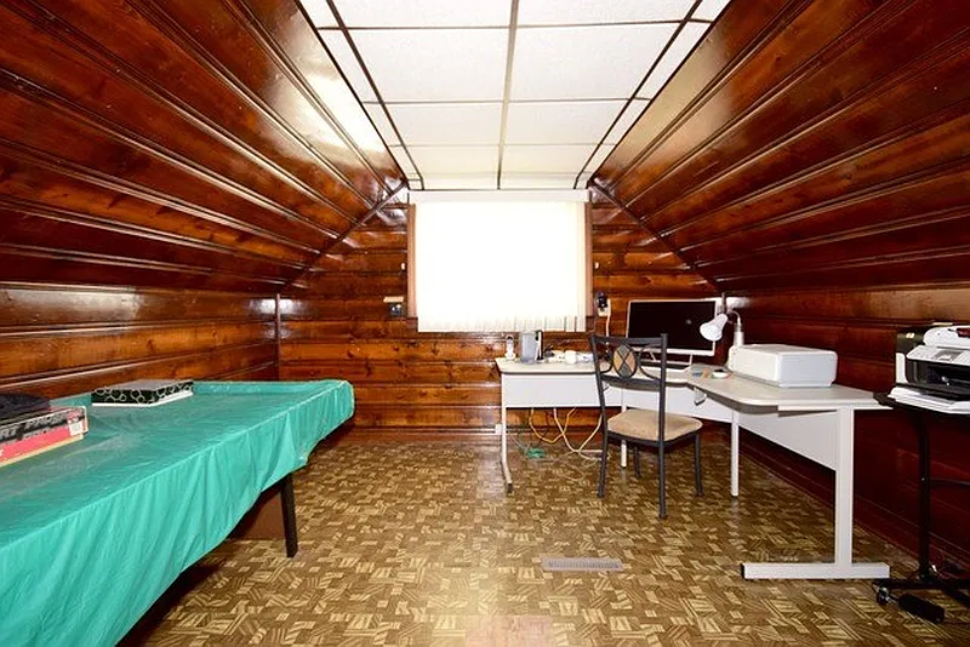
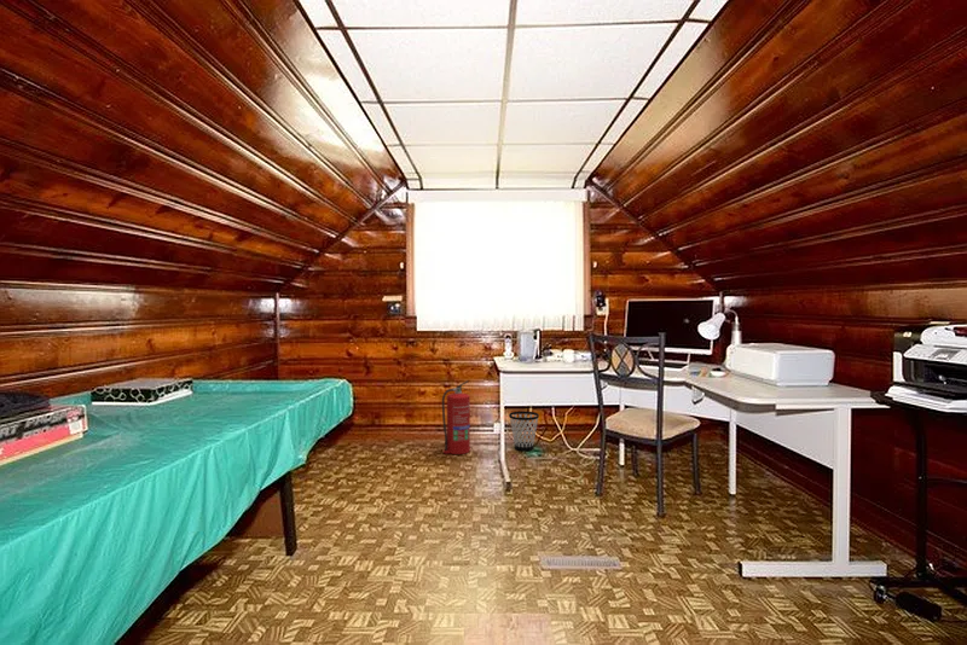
+ wastebasket [508,409,540,452]
+ fire extinguisher [441,379,471,455]
